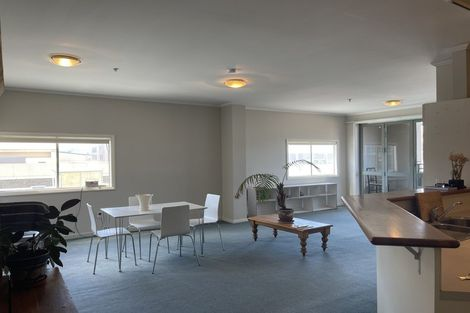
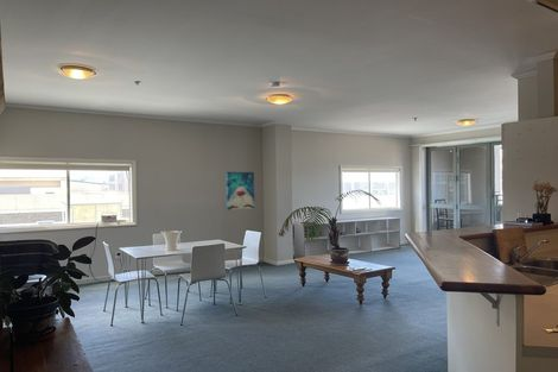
+ wall art [226,171,255,210]
